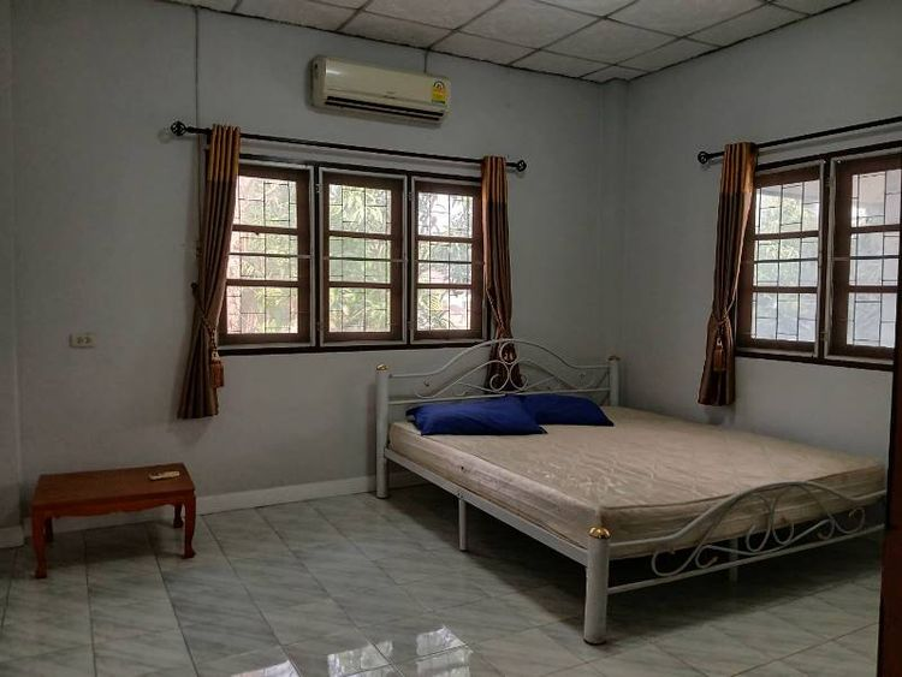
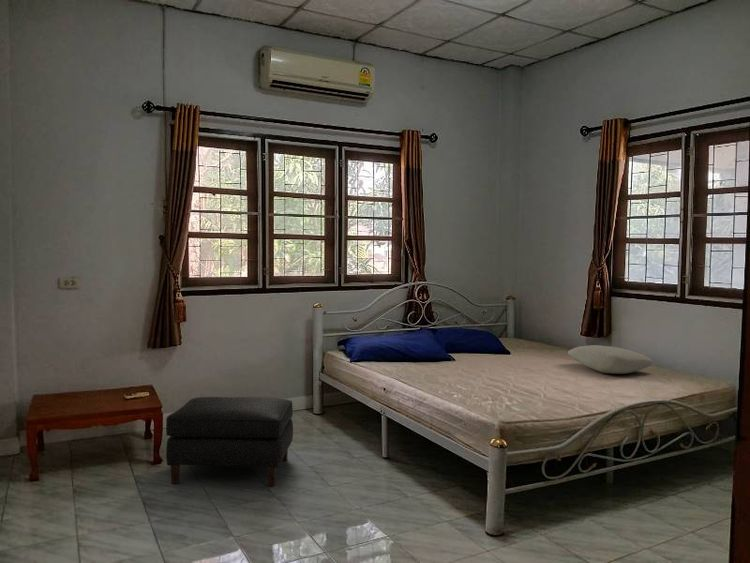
+ ottoman [165,396,294,487]
+ pillow [567,344,654,375]
